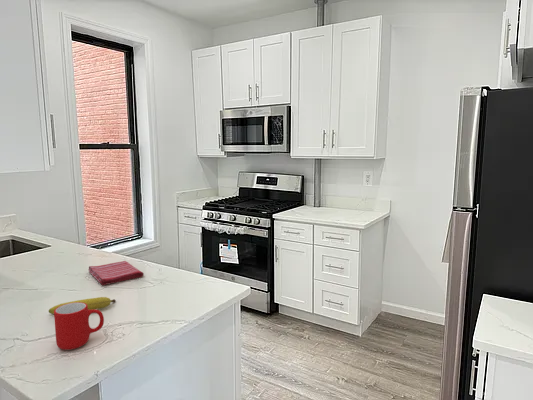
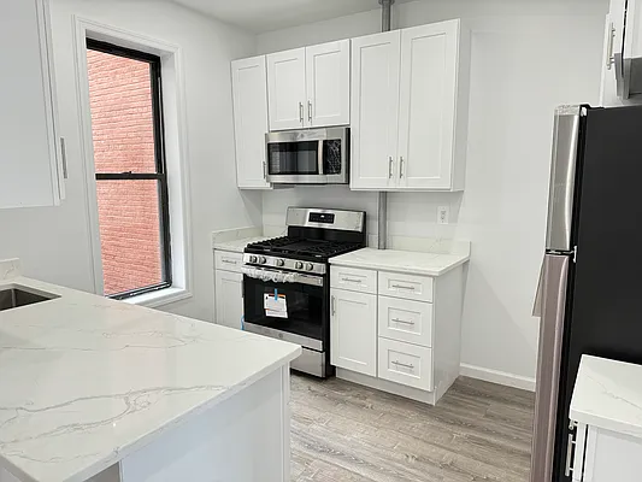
- fruit [48,296,117,315]
- cup [53,302,105,351]
- dish towel [87,260,145,286]
